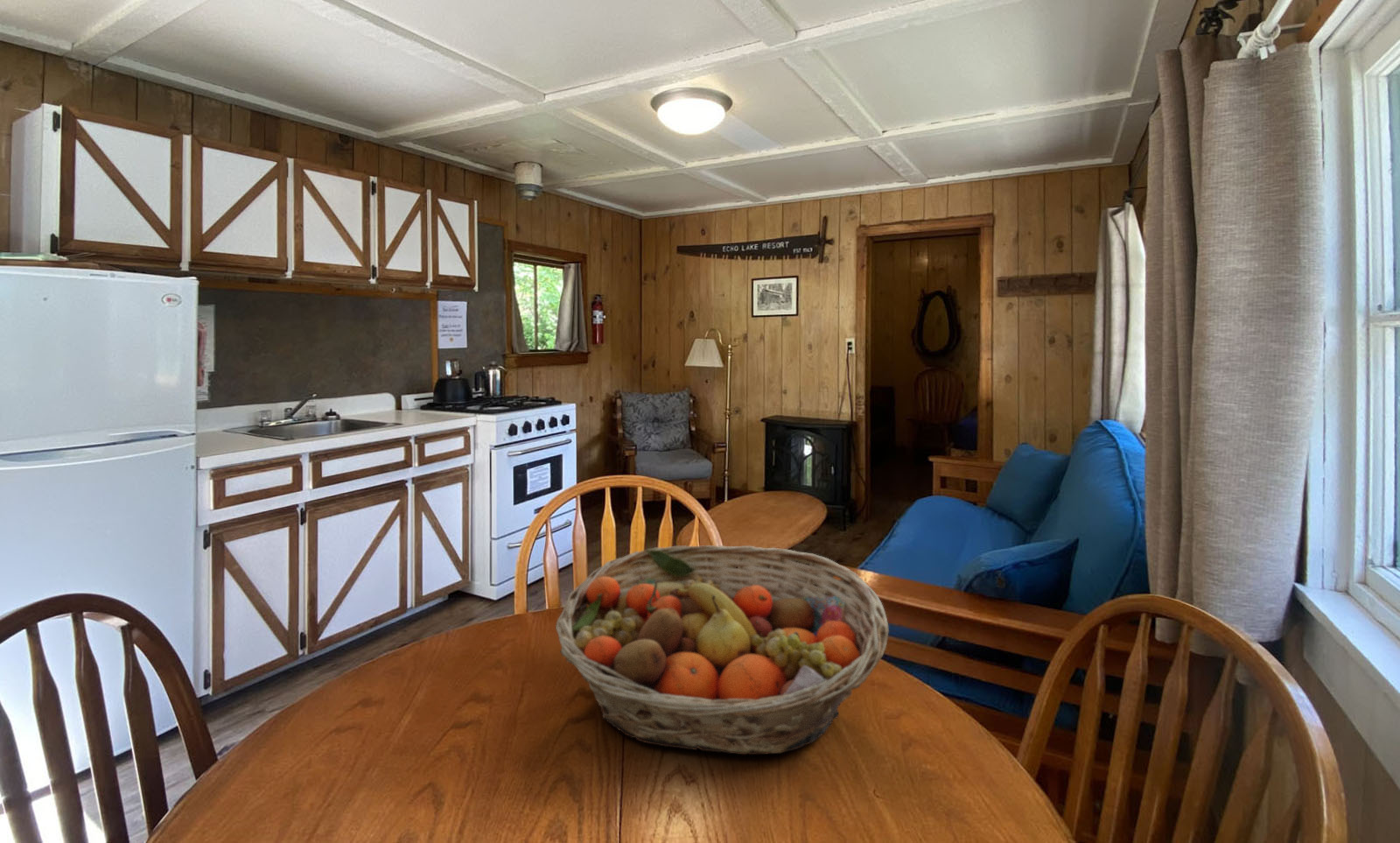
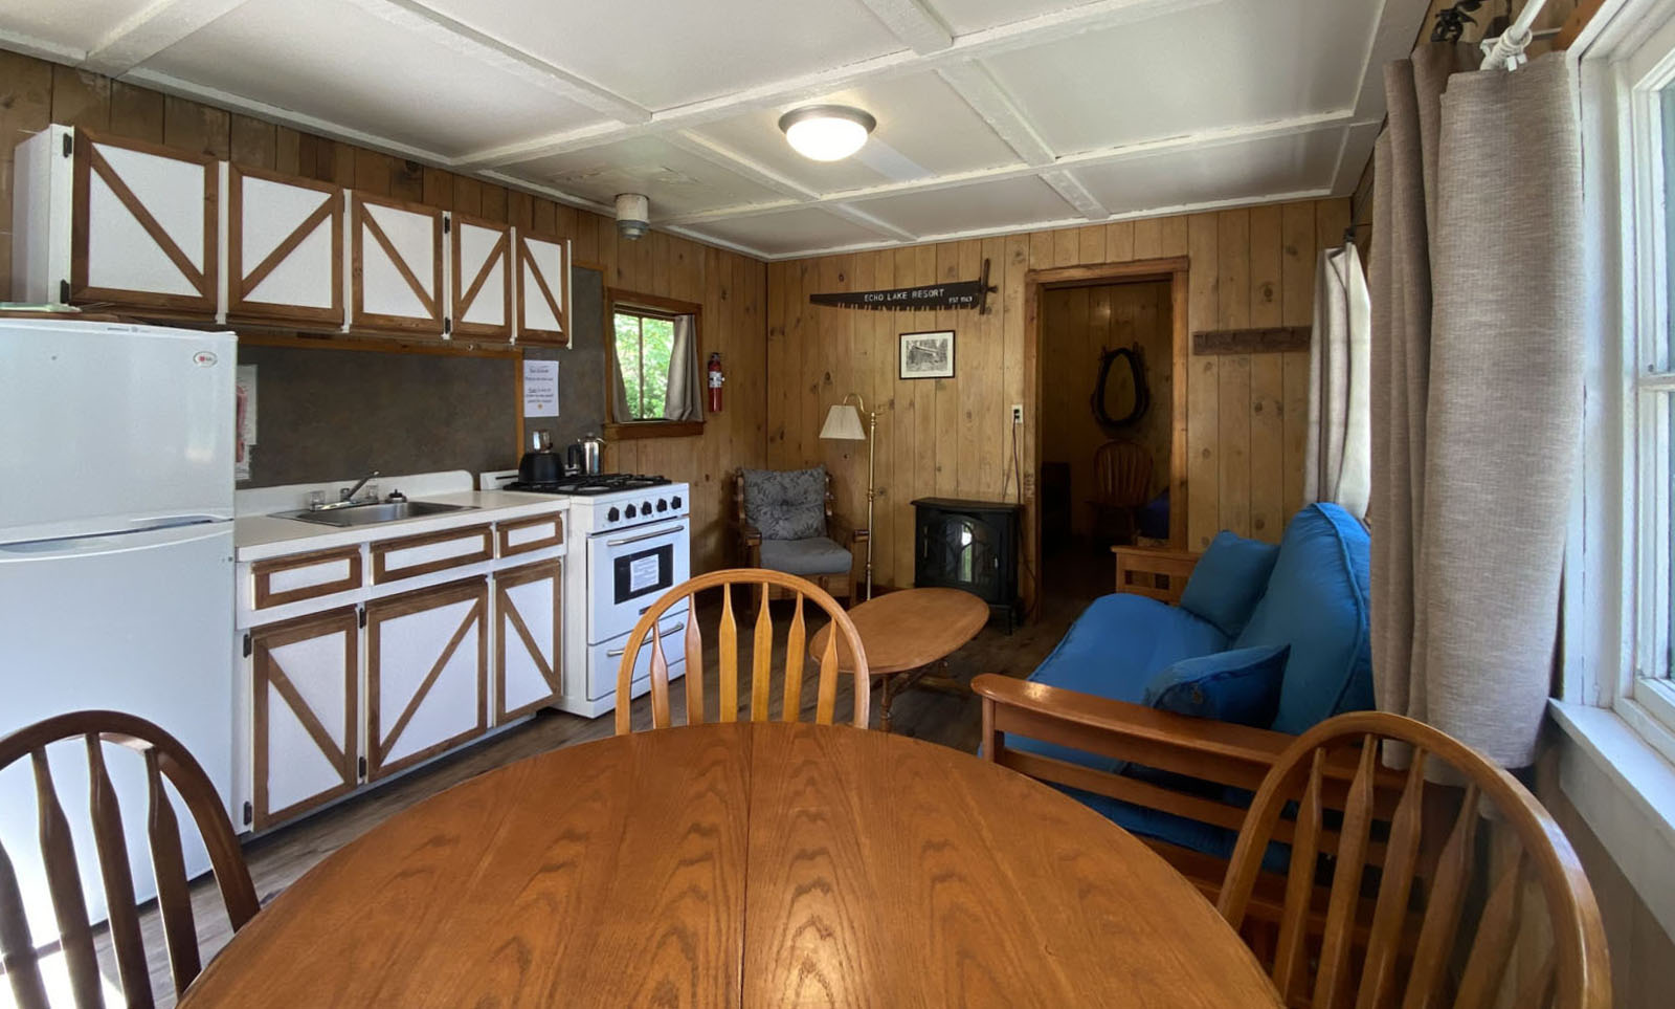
- fruit basket [555,544,890,755]
